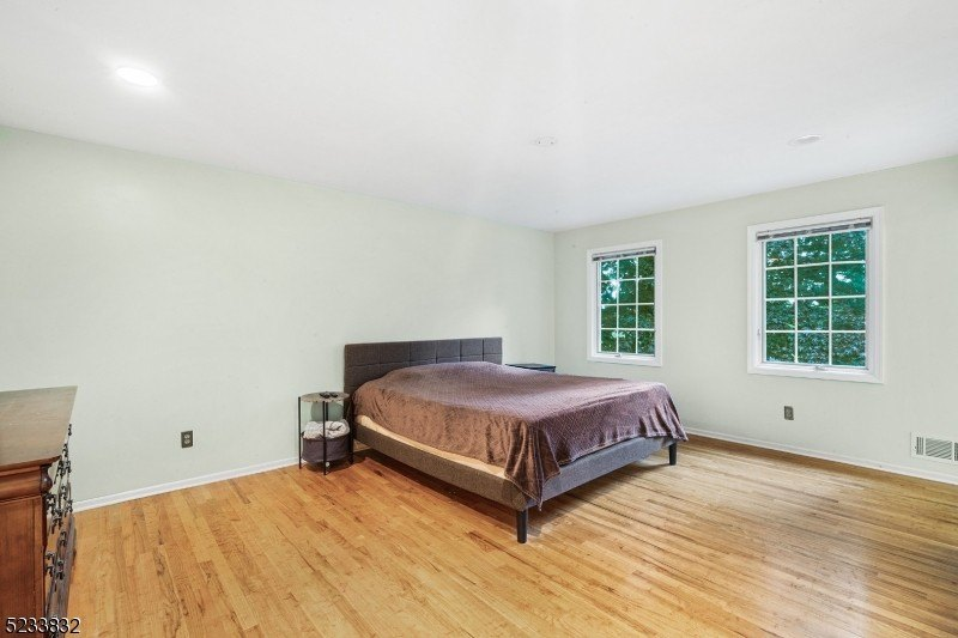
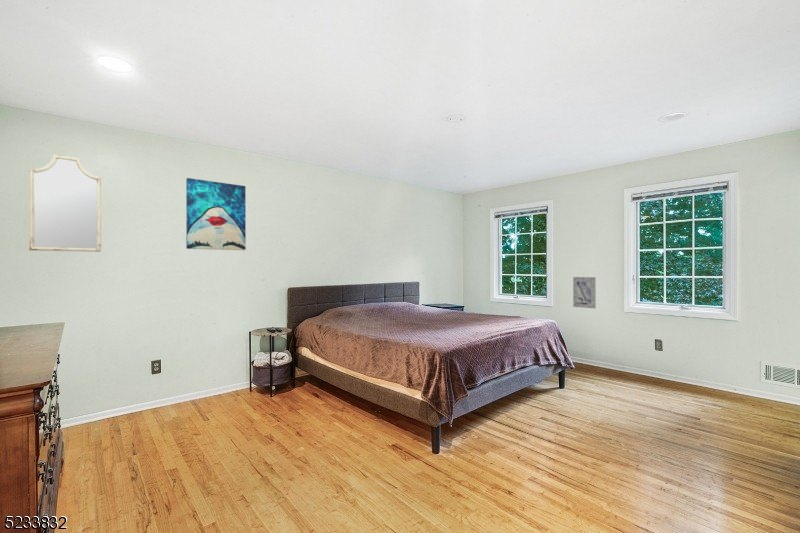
+ wall art [185,177,247,251]
+ home mirror [28,154,102,253]
+ wall art [572,276,597,309]
